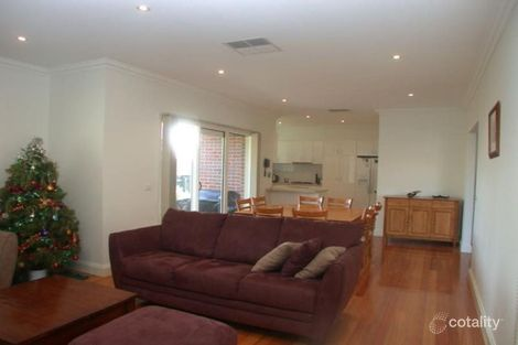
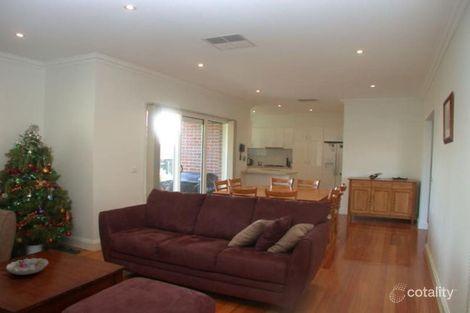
+ decorative bowl [5,257,49,276]
